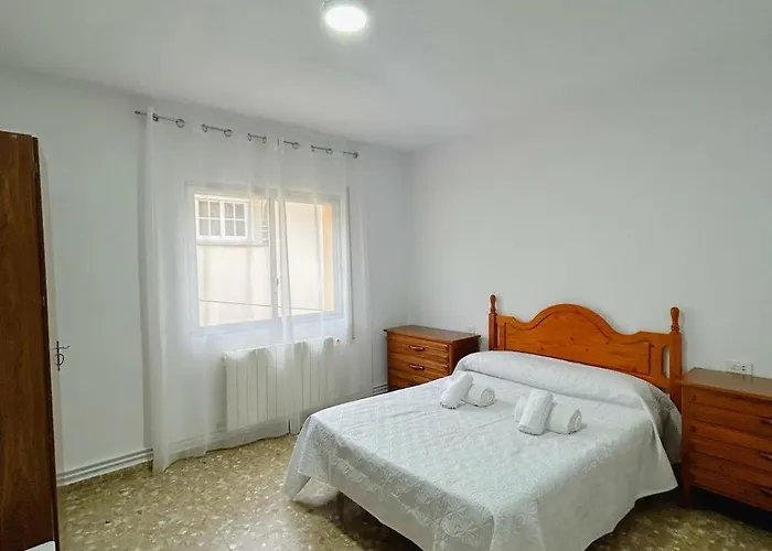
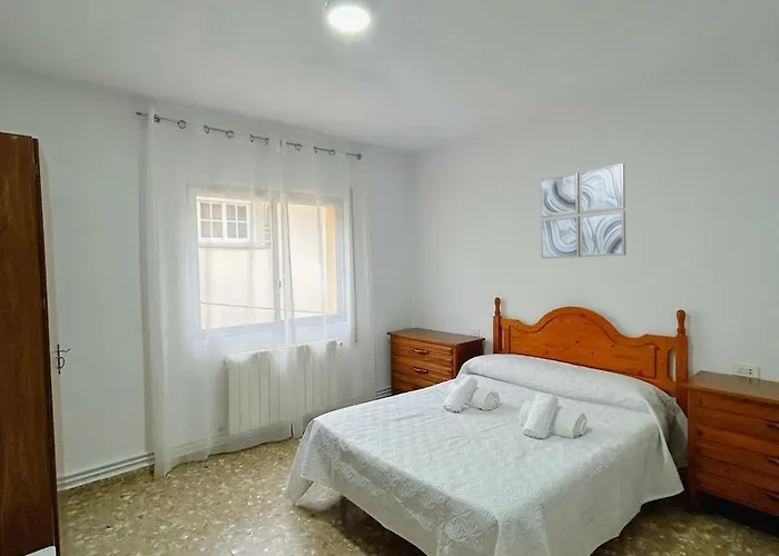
+ wall art [539,162,627,260]
